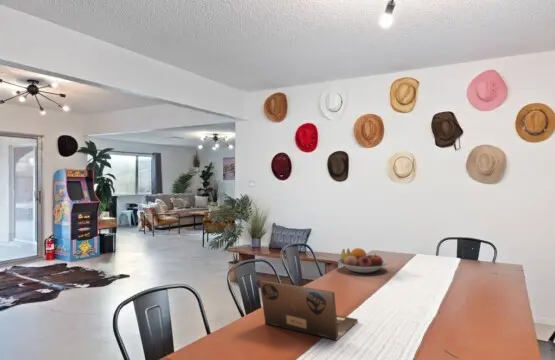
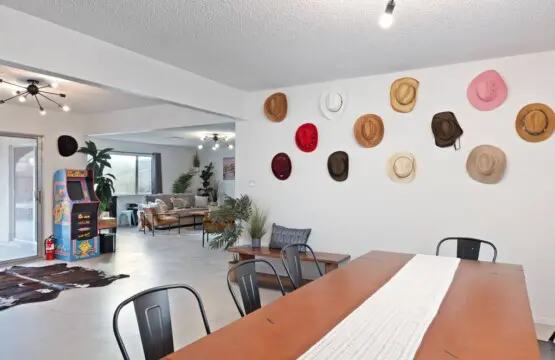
- fruit bowl [337,247,389,274]
- laptop [259,279,359,341]
